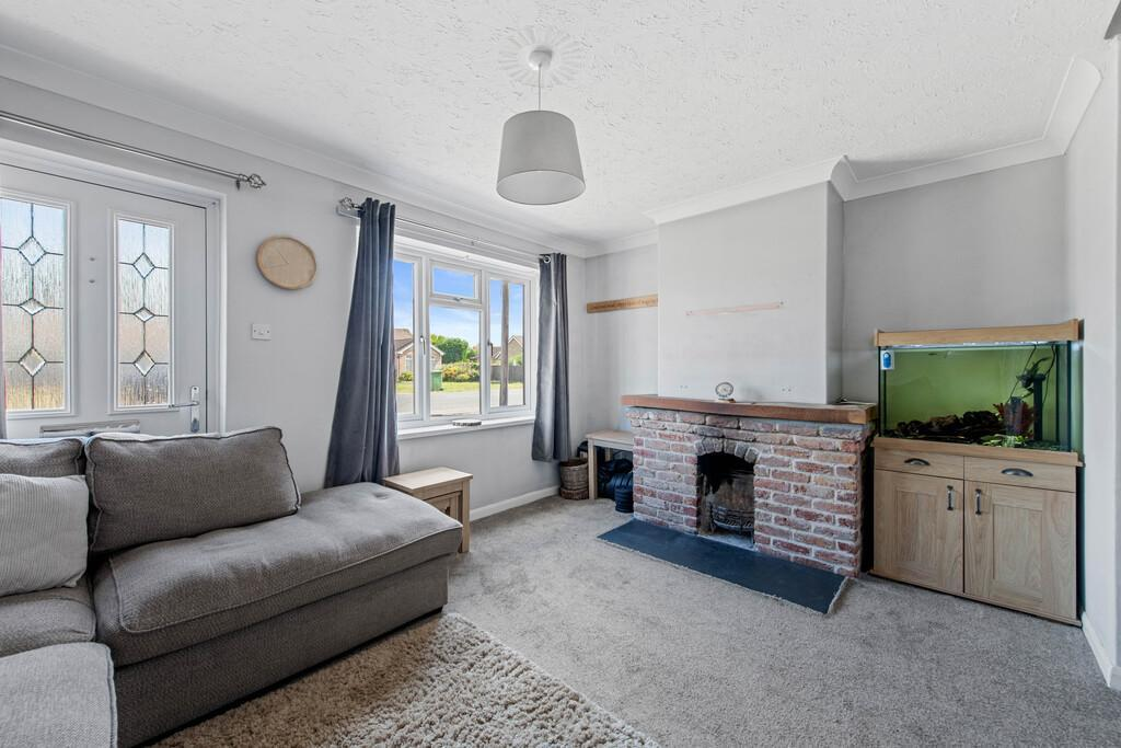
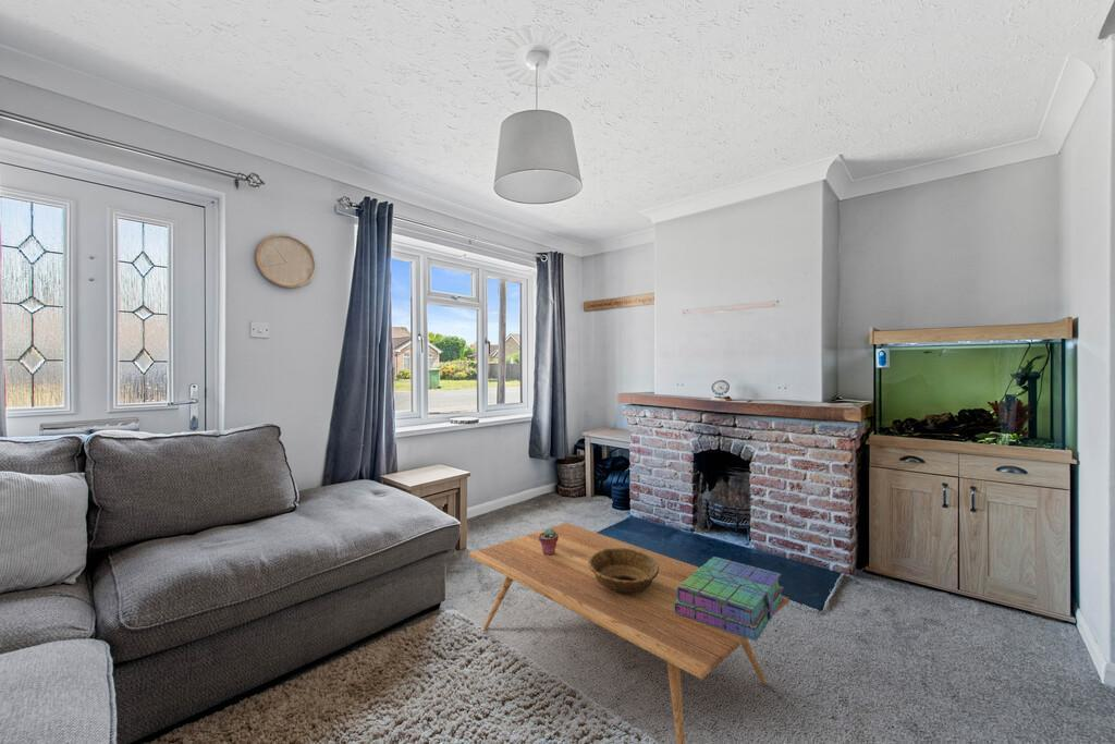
+ decorative bowl [588,548,659,593]
+ coffee table [467,522,791,744]
+ potted succulent [539,527,559,556]
+ stack of books [674,556,785,643]
